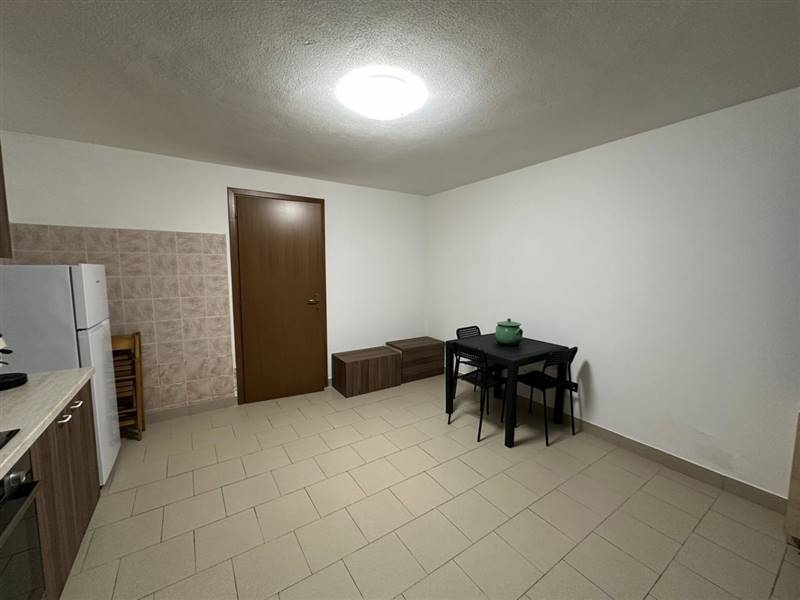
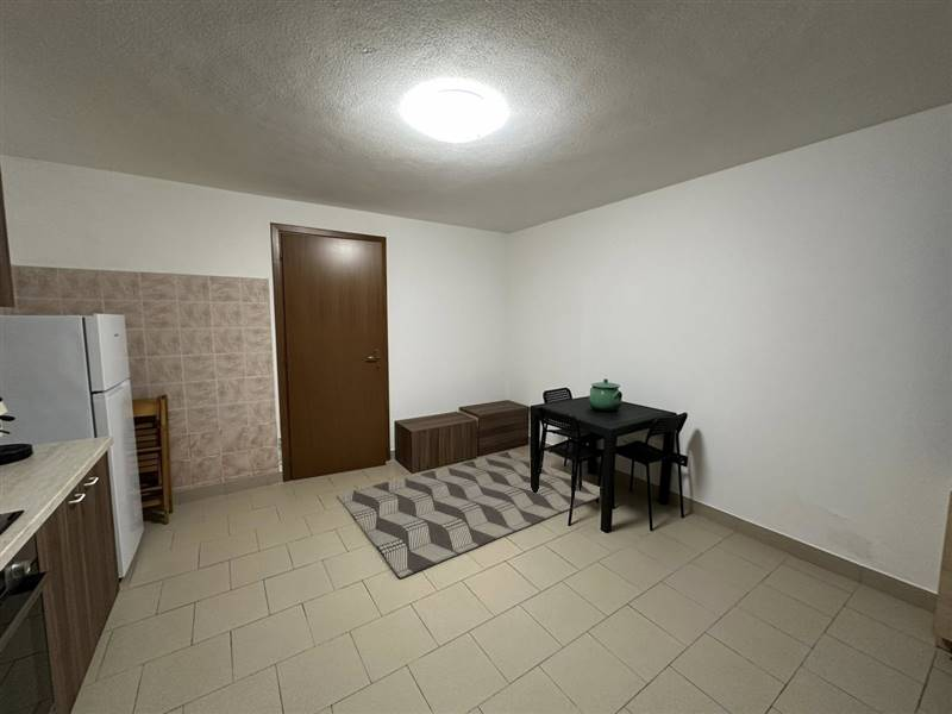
+ rug [336,450,601,580]
